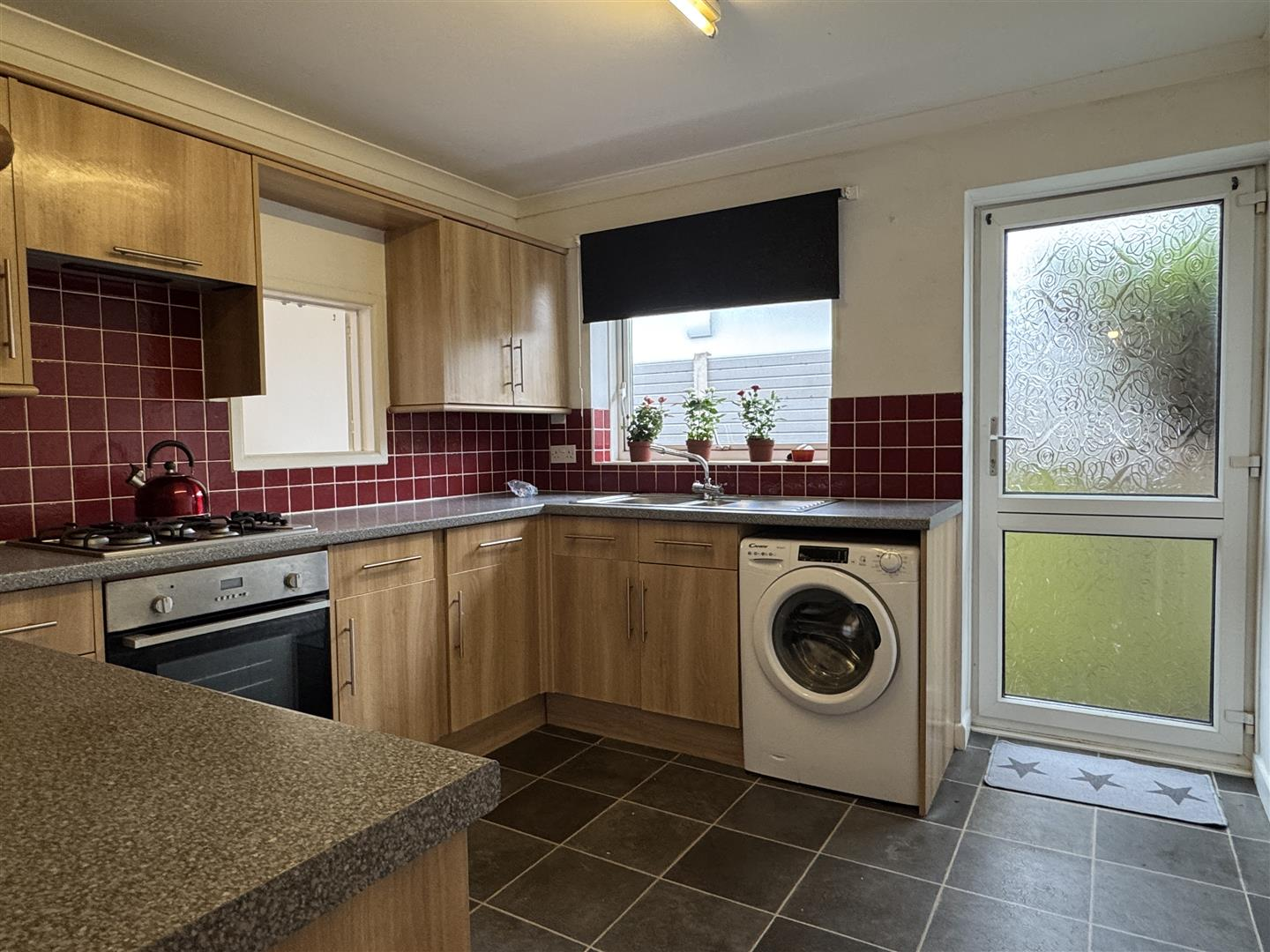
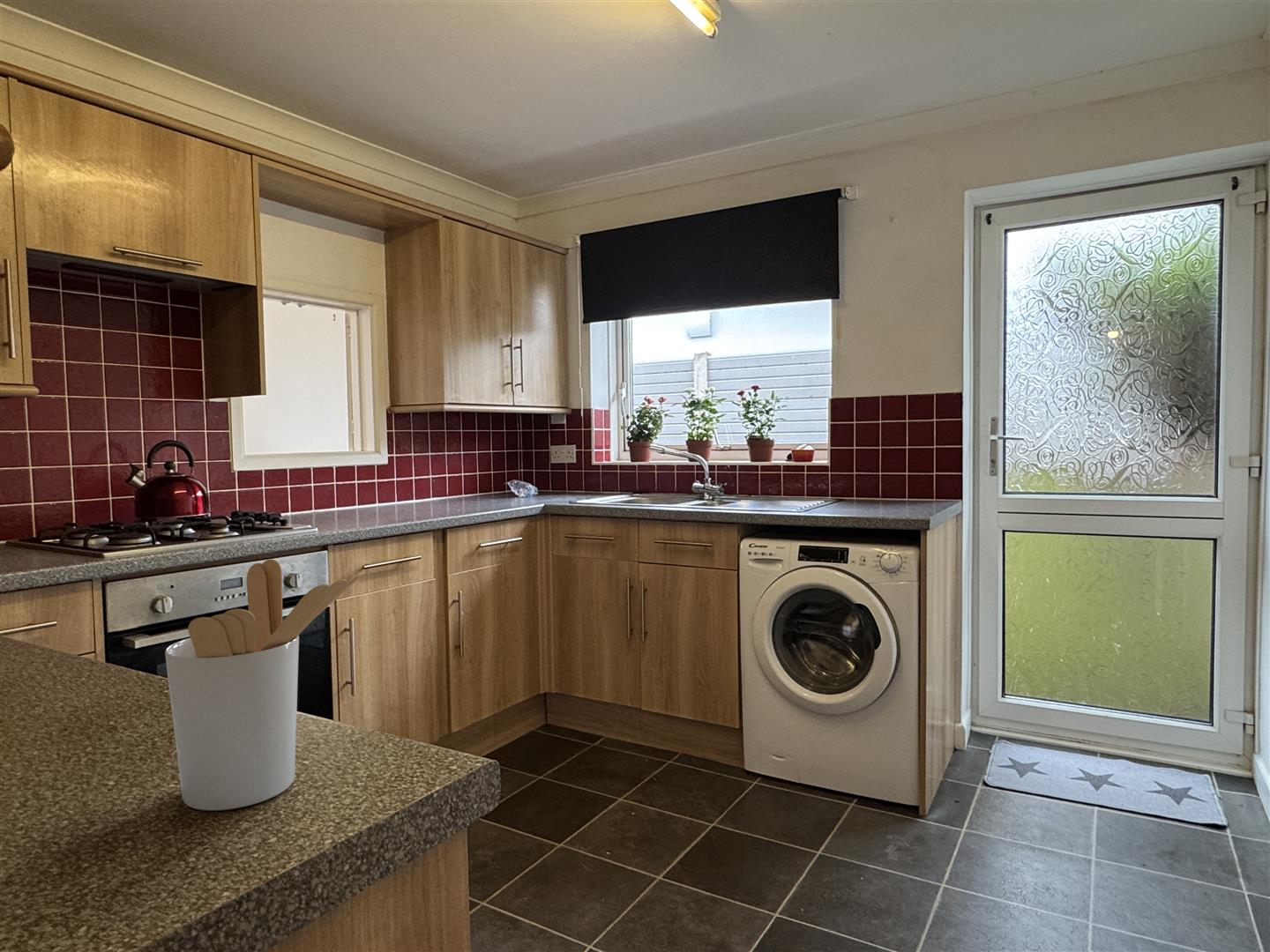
+ utensil holder [164,559,362,812]
